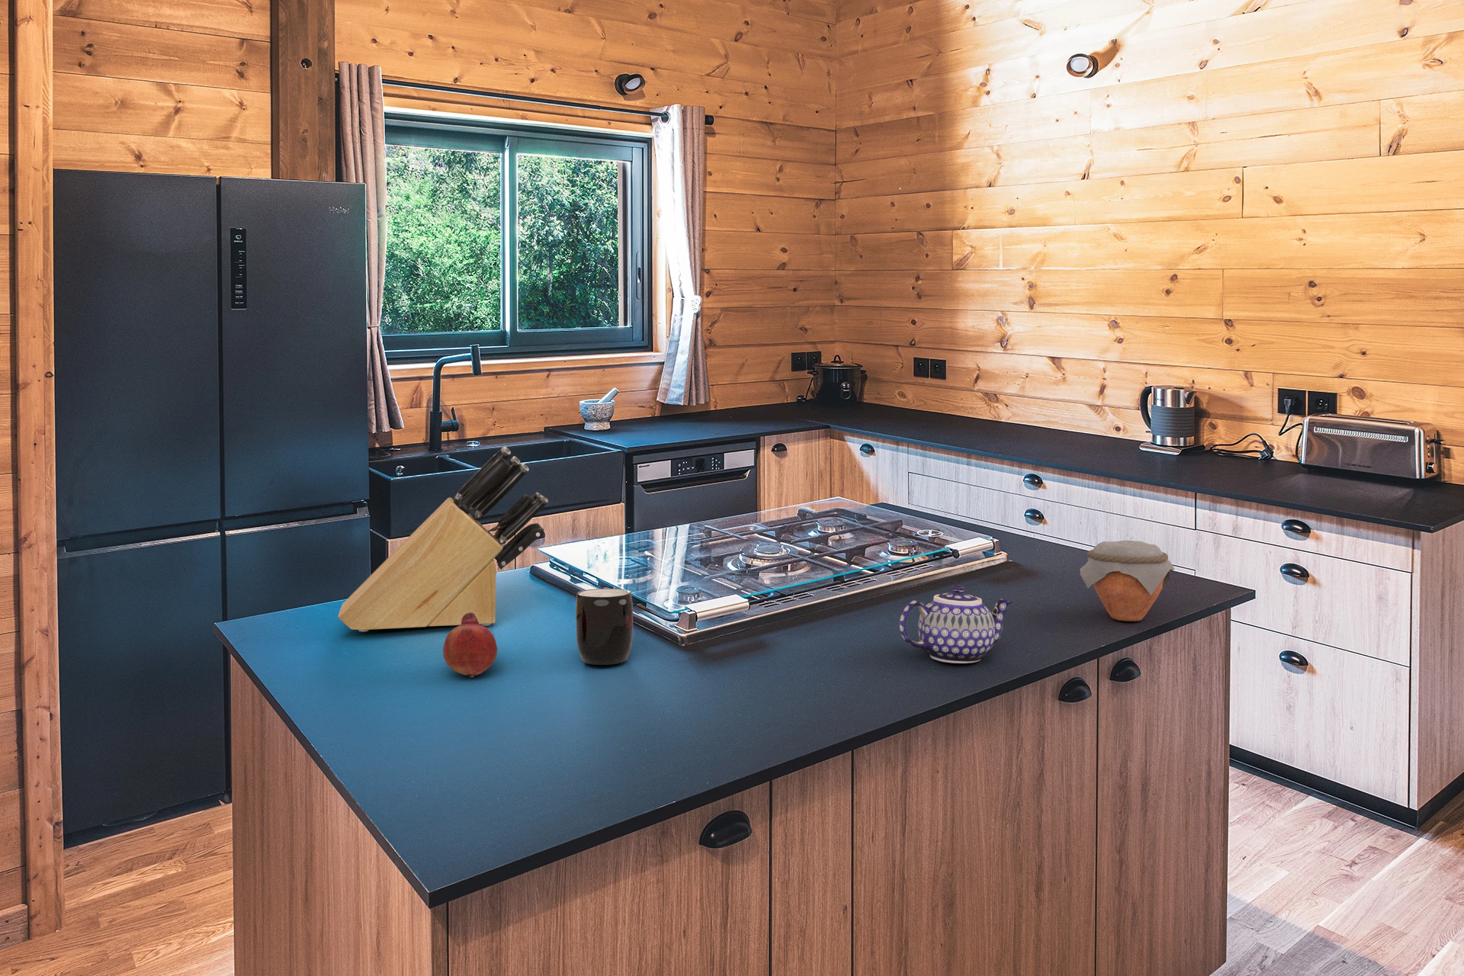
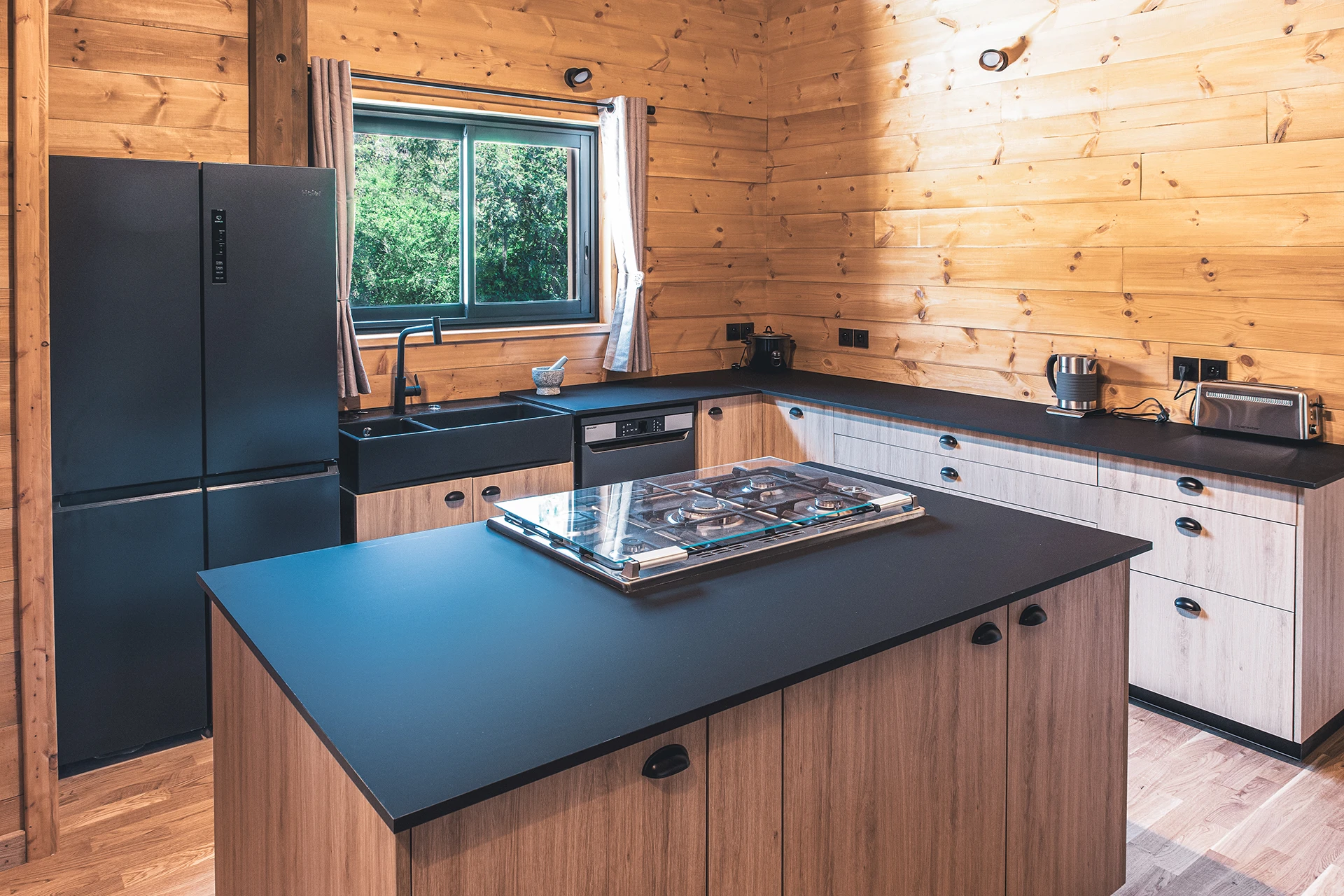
- jar [1079,540,1175,622]
- teapot [899,583,1013,664]
- knife block [337,446,549,632]
- mug [575,588,634,666]
- fruit [442,612,498,679]
